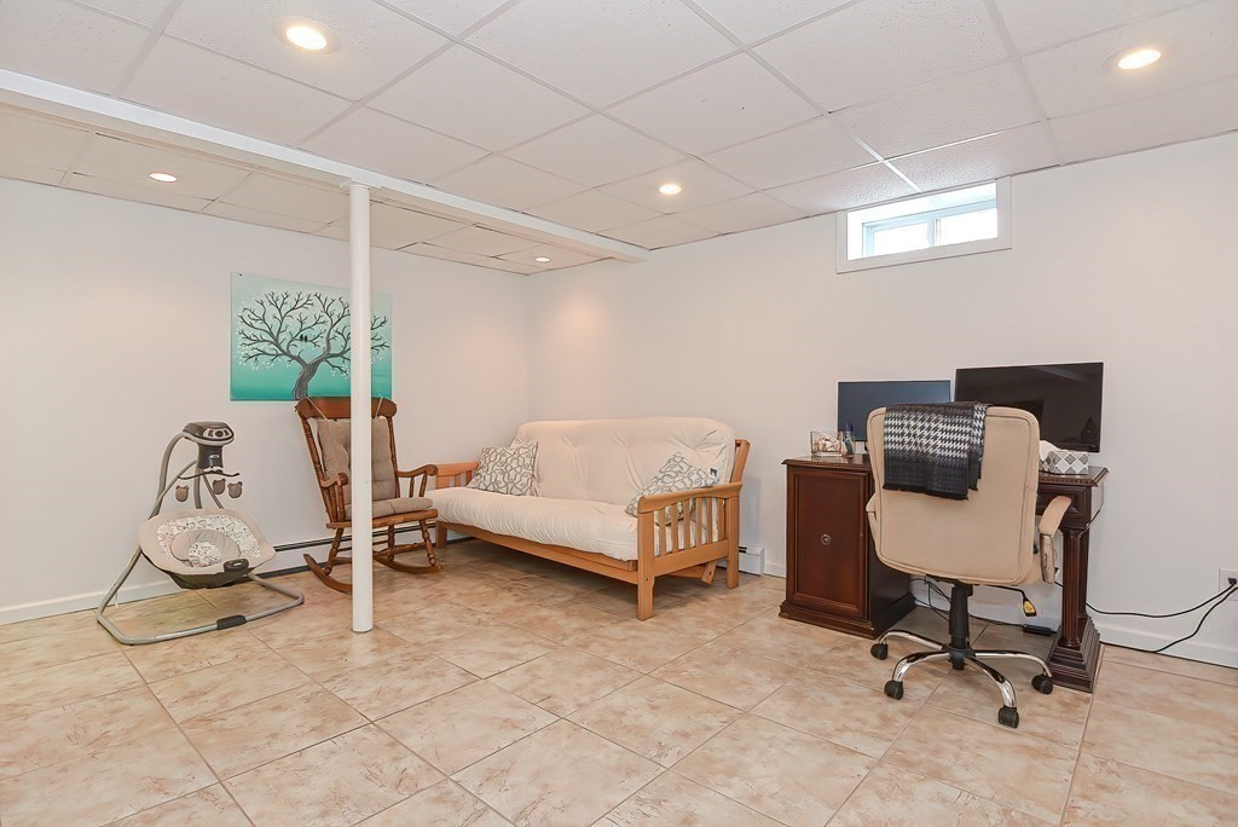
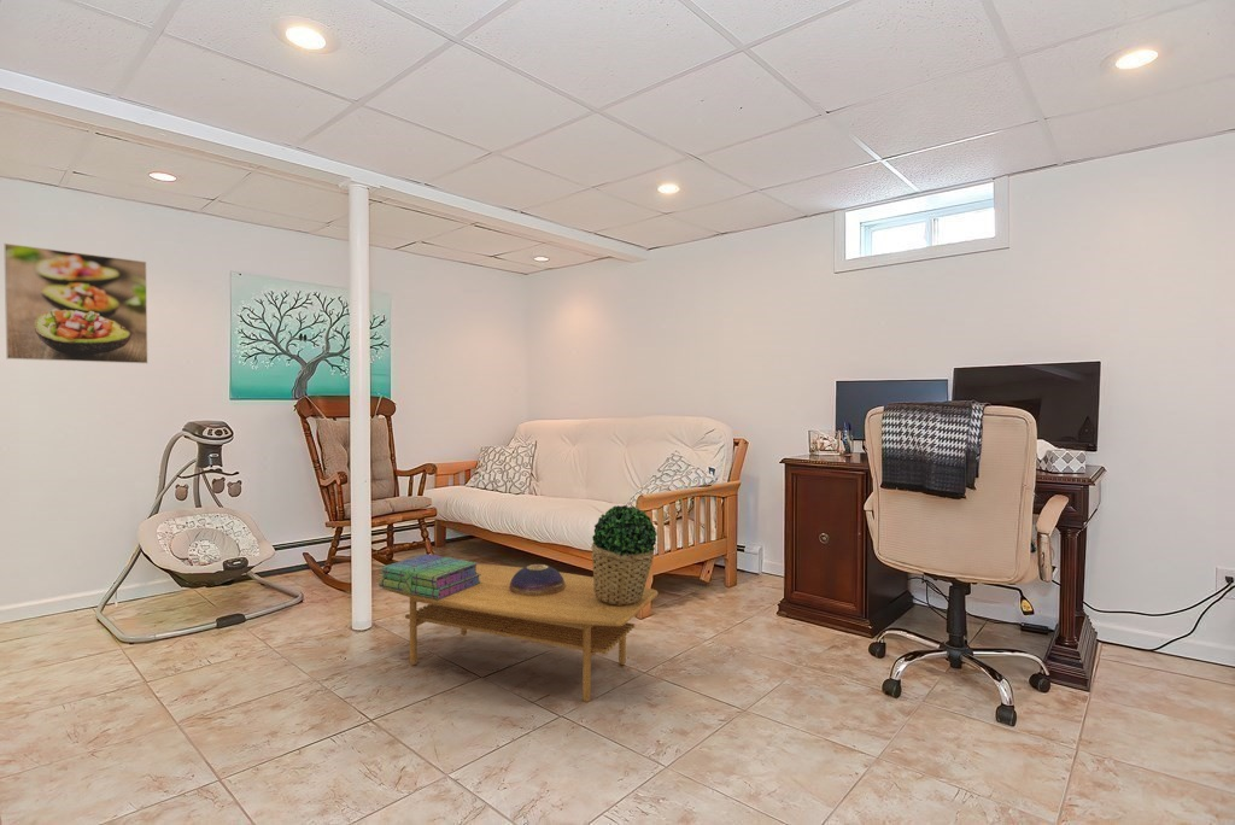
+ potted plant [590,504,659,605]
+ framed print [2,242,150,364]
+ decorative bowl [509,563,566,596]
+ coffee table [381,563,660,703]
+ stack of books [377,552,481,599]
